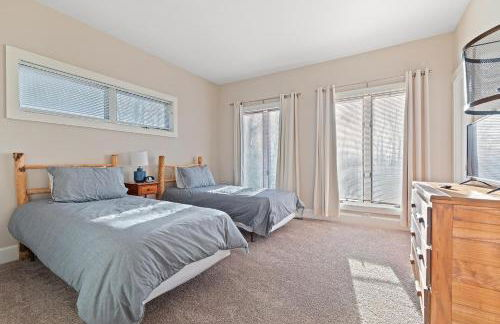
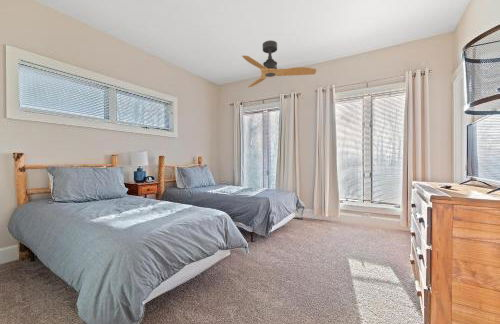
+ ceiling fan [241,40,317,88]
